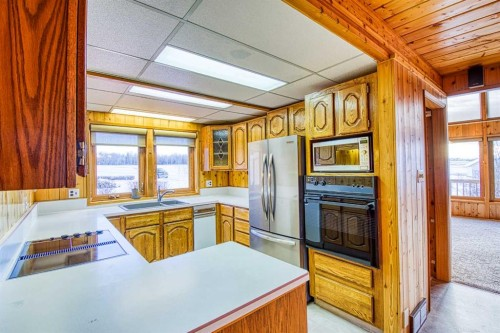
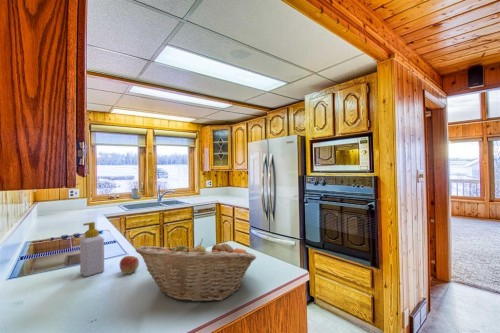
+ apple [119,255,140,275]
+ soap bottle [79,221,105,277]
+ fruit basket [135,238,257,303]
